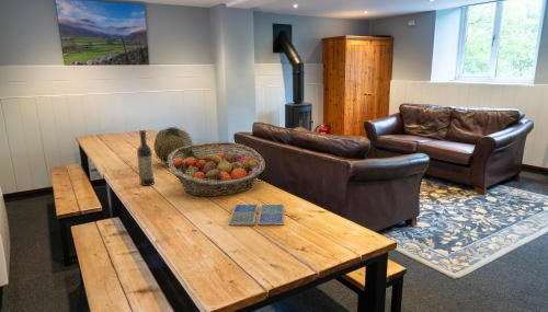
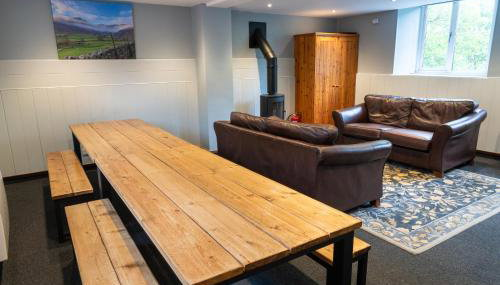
- decorative ball [152,126,194,165]
- drink coaster [228,204,285,227]
- wine bottle [136,129,156,187]
- fruit basket [168,141,266,198]
